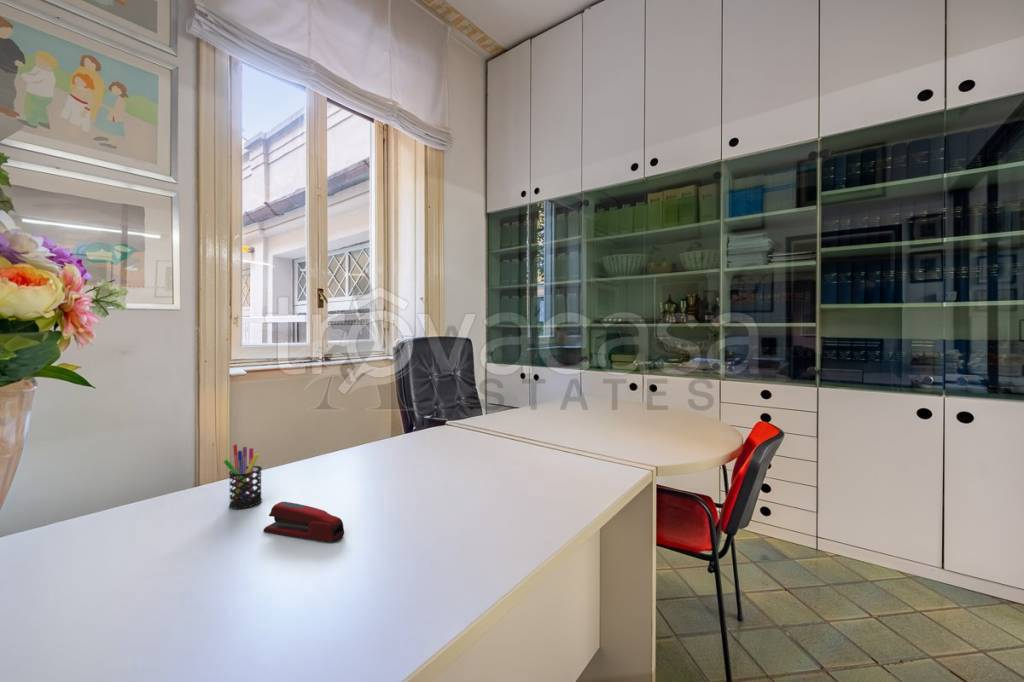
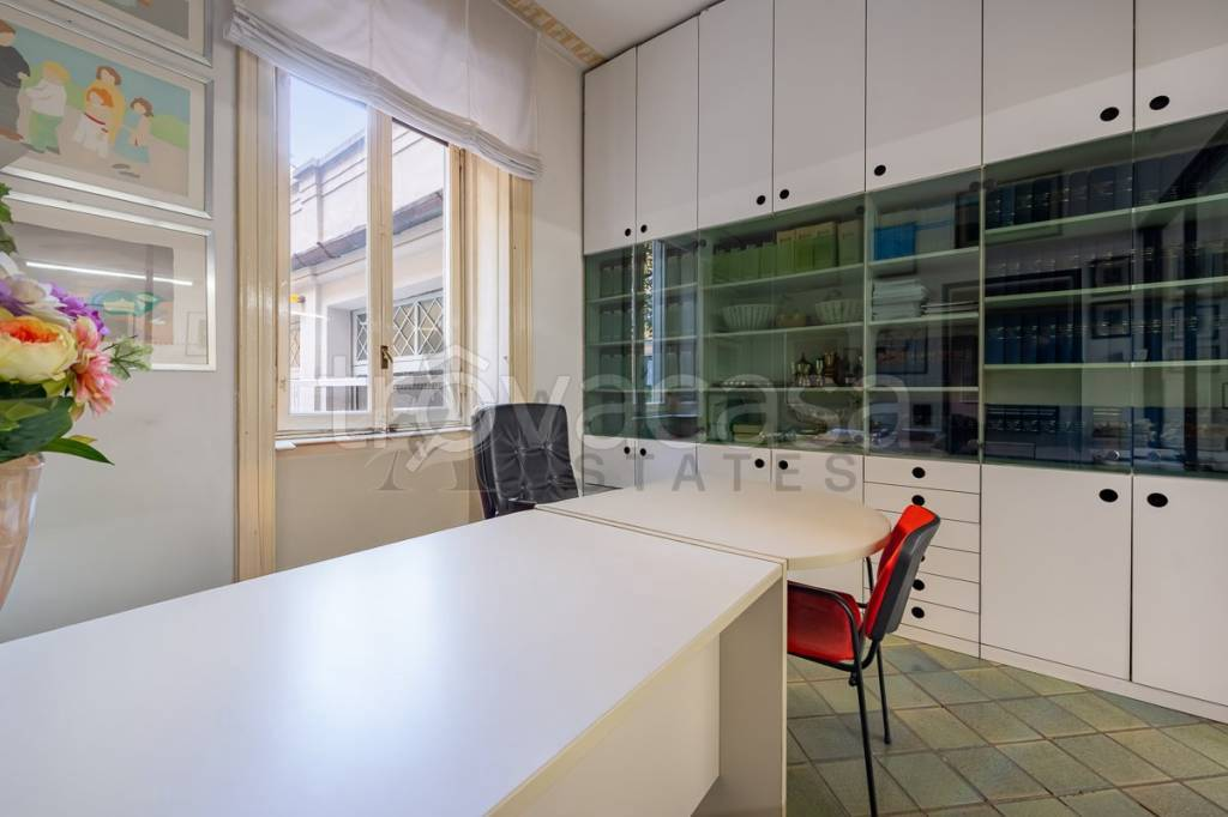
- pen holder [223,443,263,510]
- stapler [262,501,345,543]
